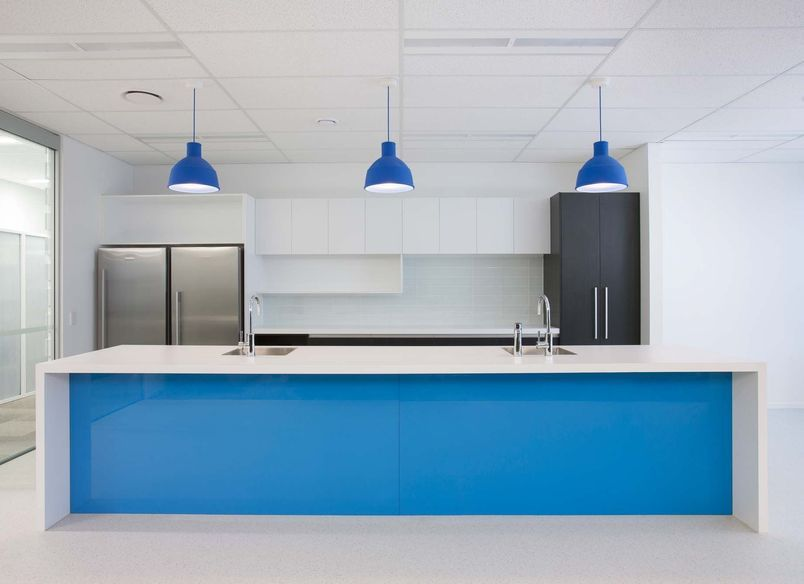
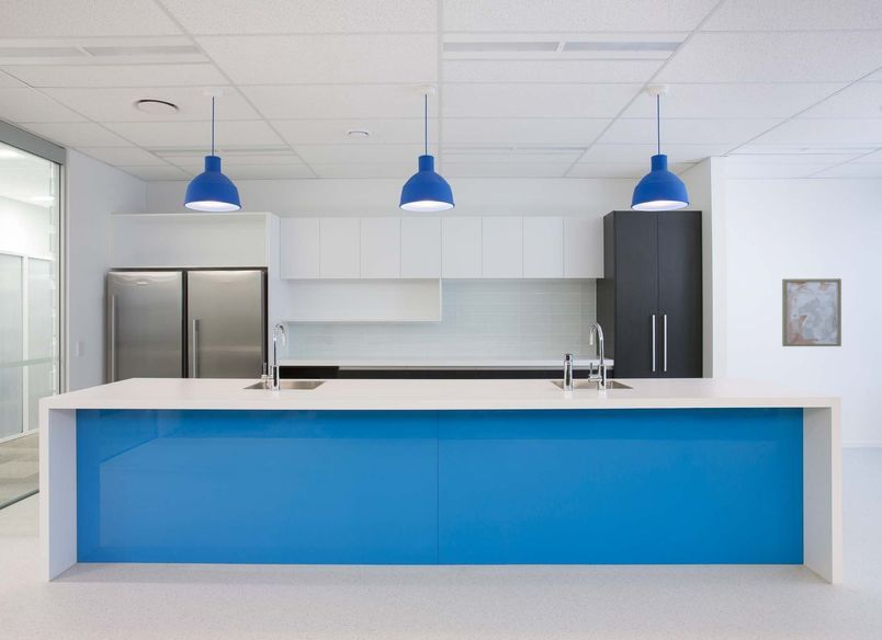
+ wall art [781,277,843,347]
